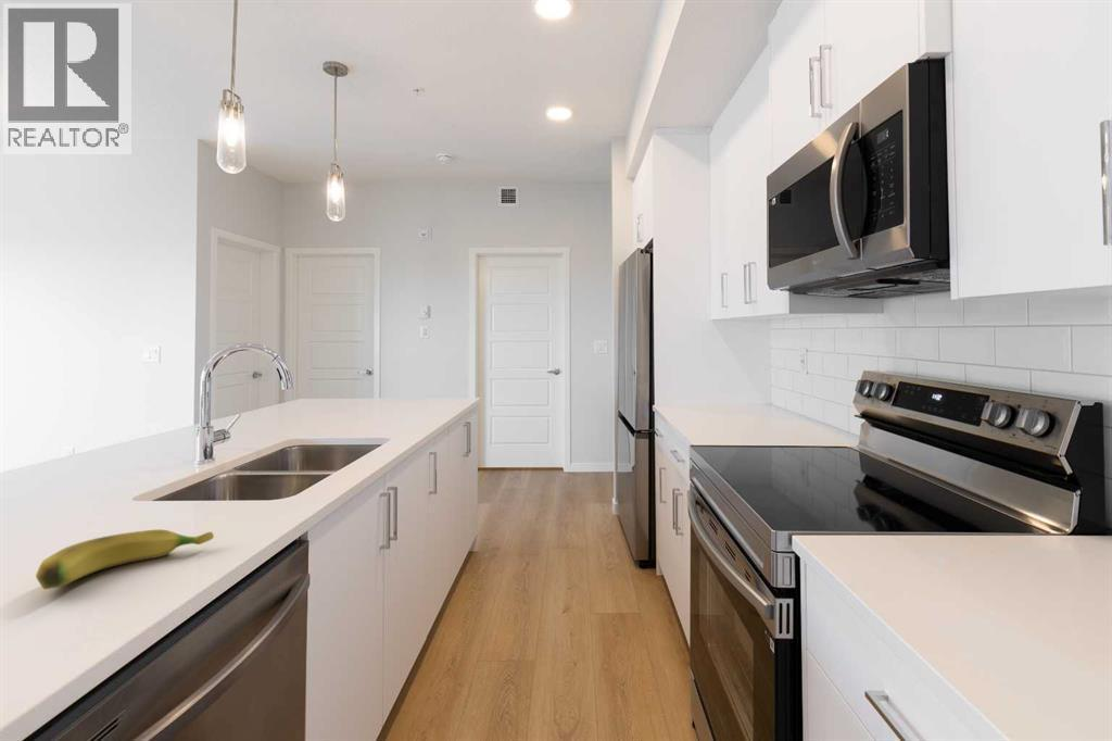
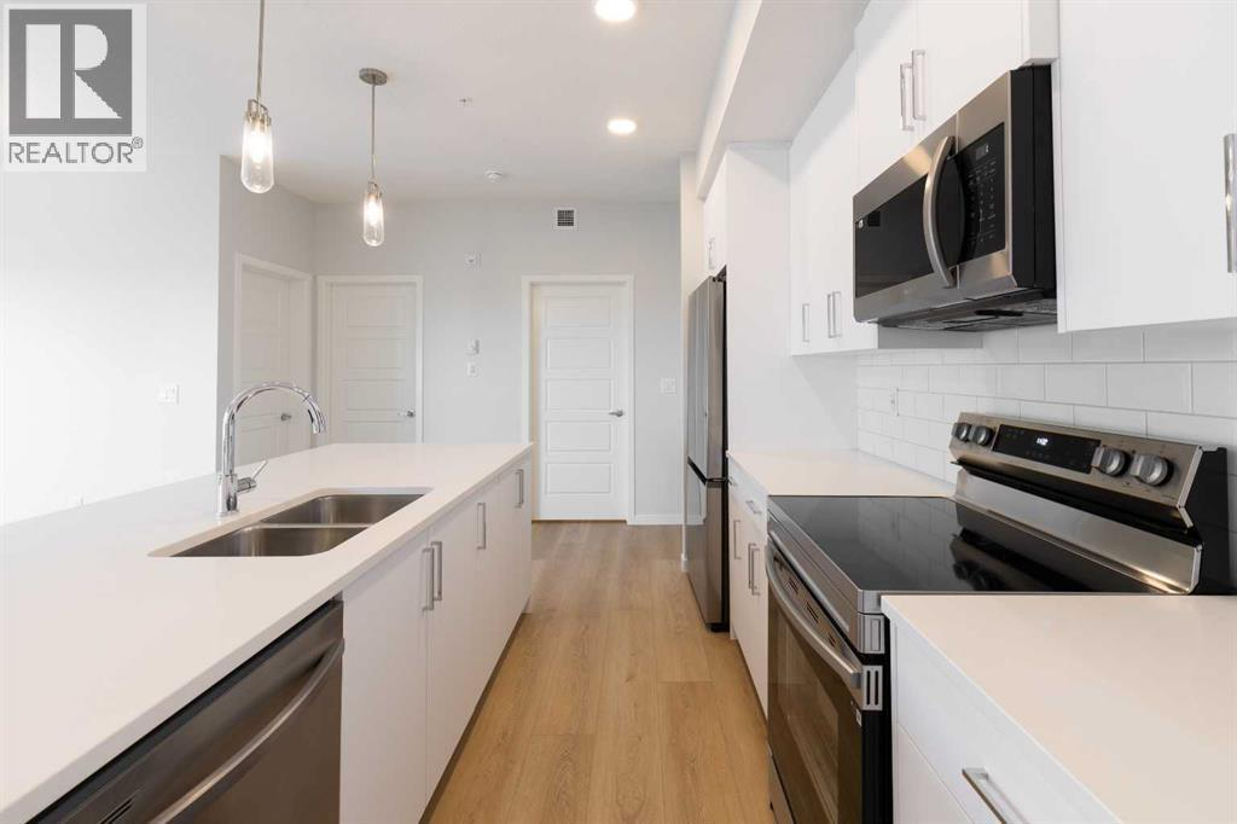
- banana [35,529,215,590]
